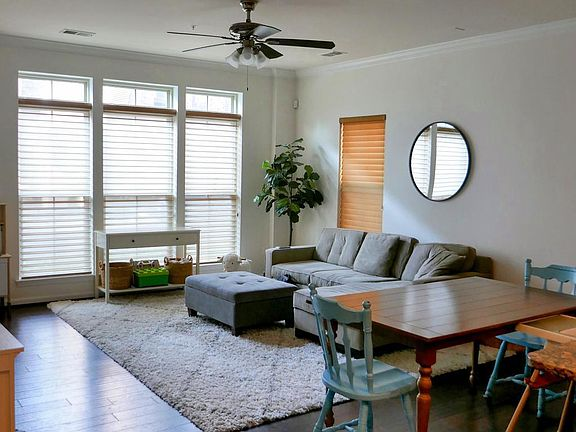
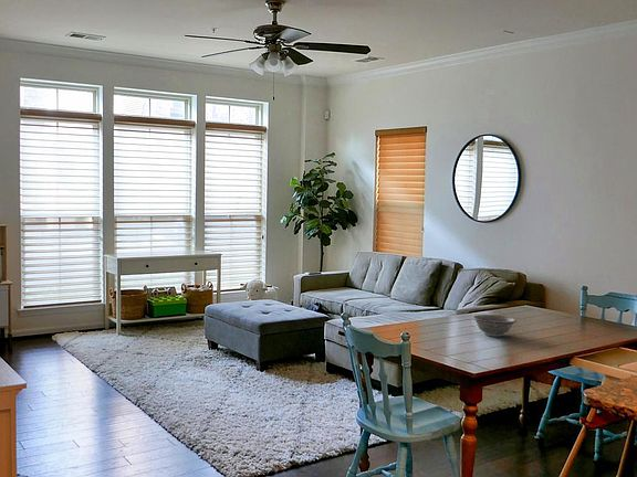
+ decorative bowl [471,314,518,338]
